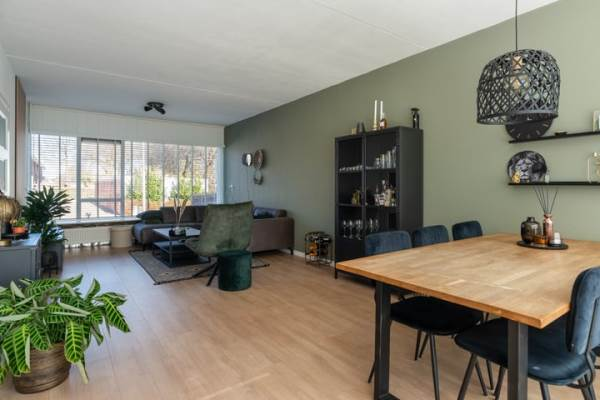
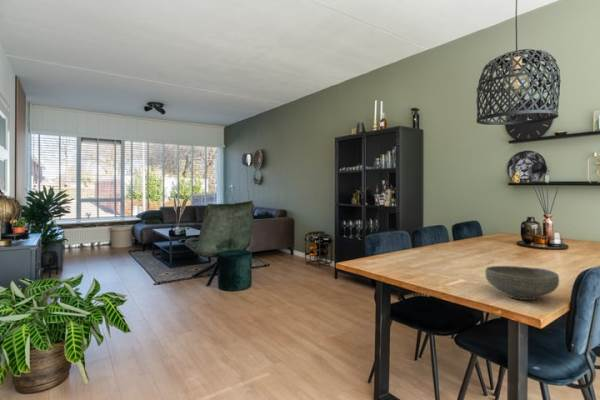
+ bowl [484,265,560,301]
